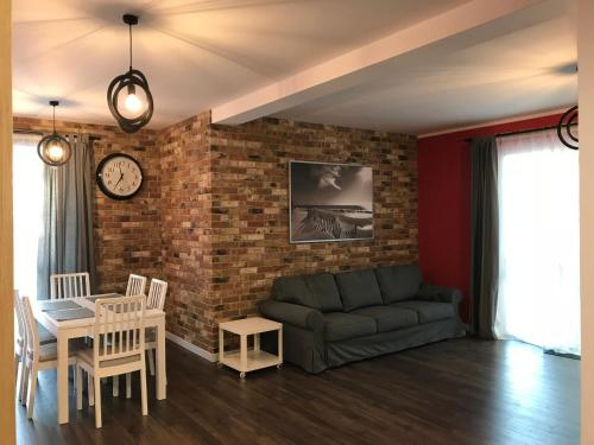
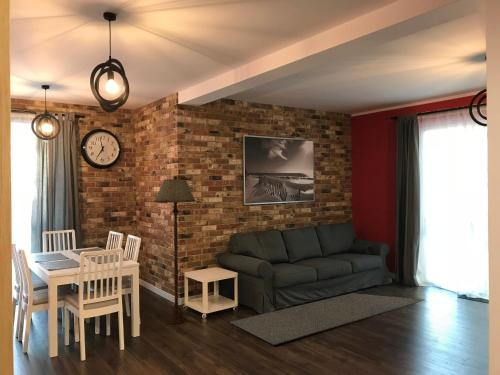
+ floor lamp [153,175,197,325]
+ rug [229,290,426,346]
